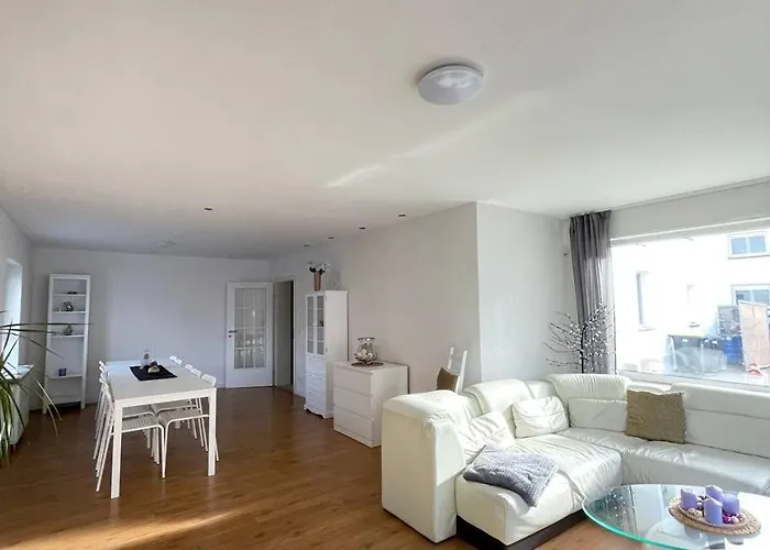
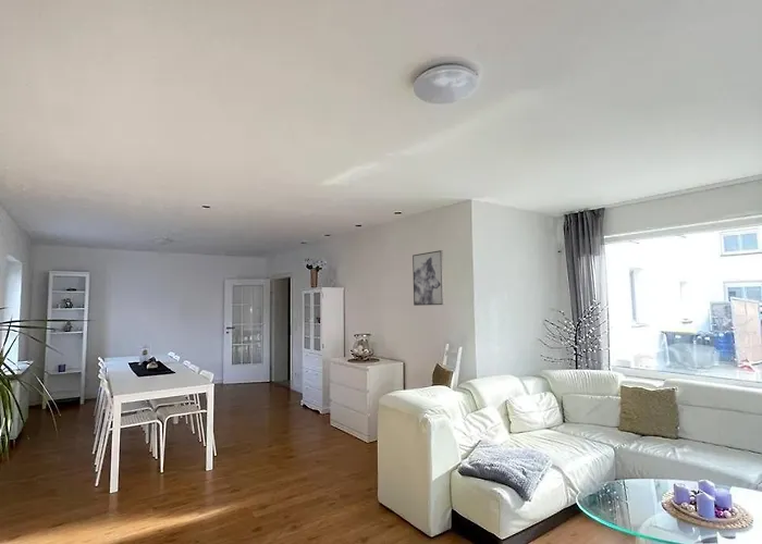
+ wall art [411,249,445,307]
